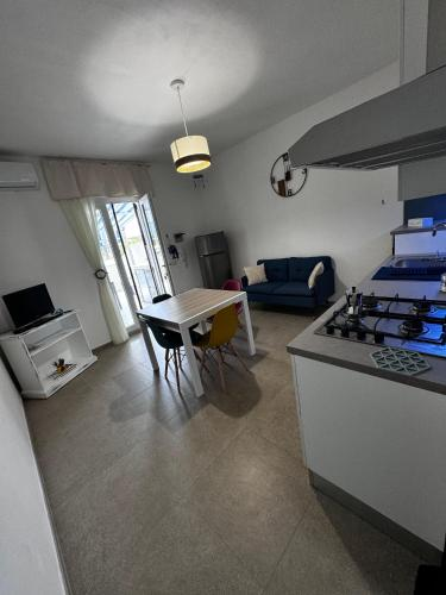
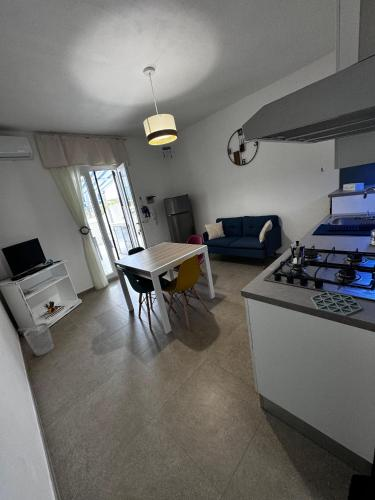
+ wastebasket [23,322,55,357]
